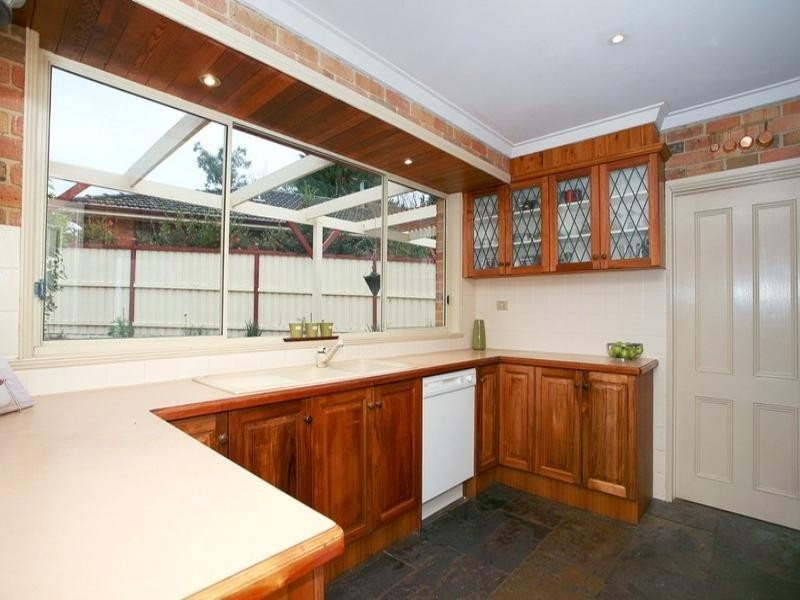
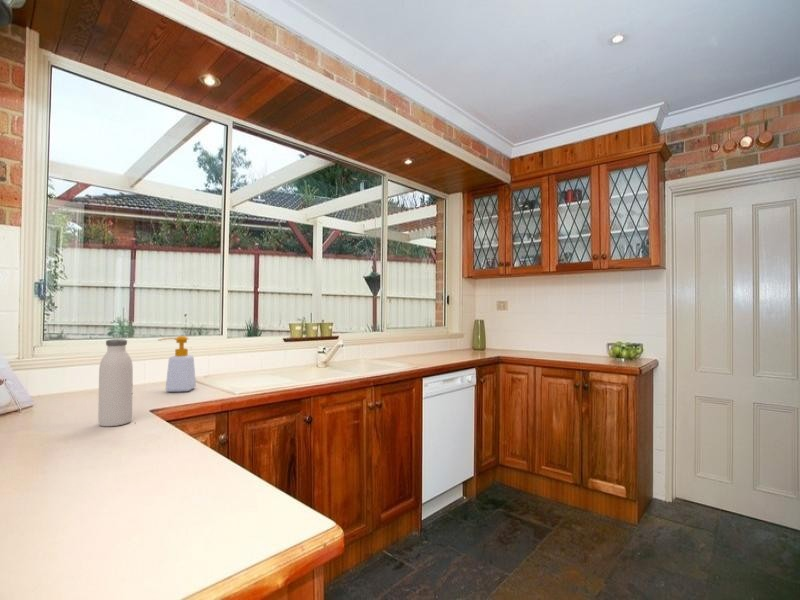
+ soap bottle [157,335,197,393]
+ water bottle [97,338,134,427]
